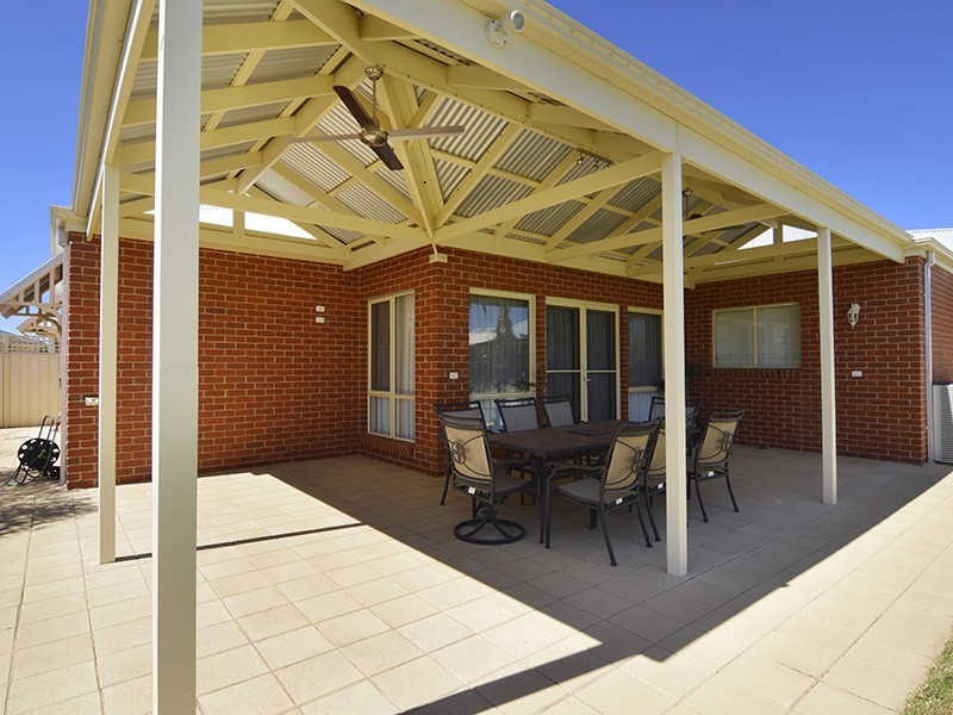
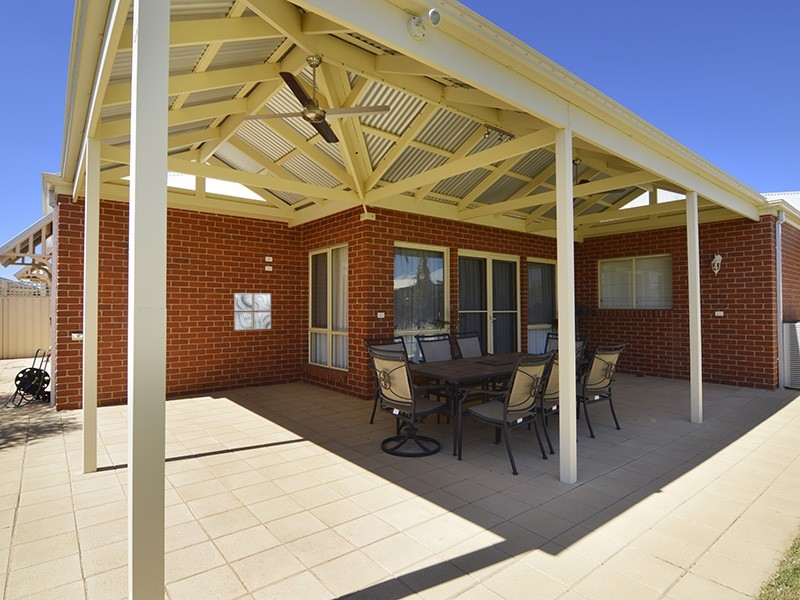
+ wall art [233,292,272,331]
